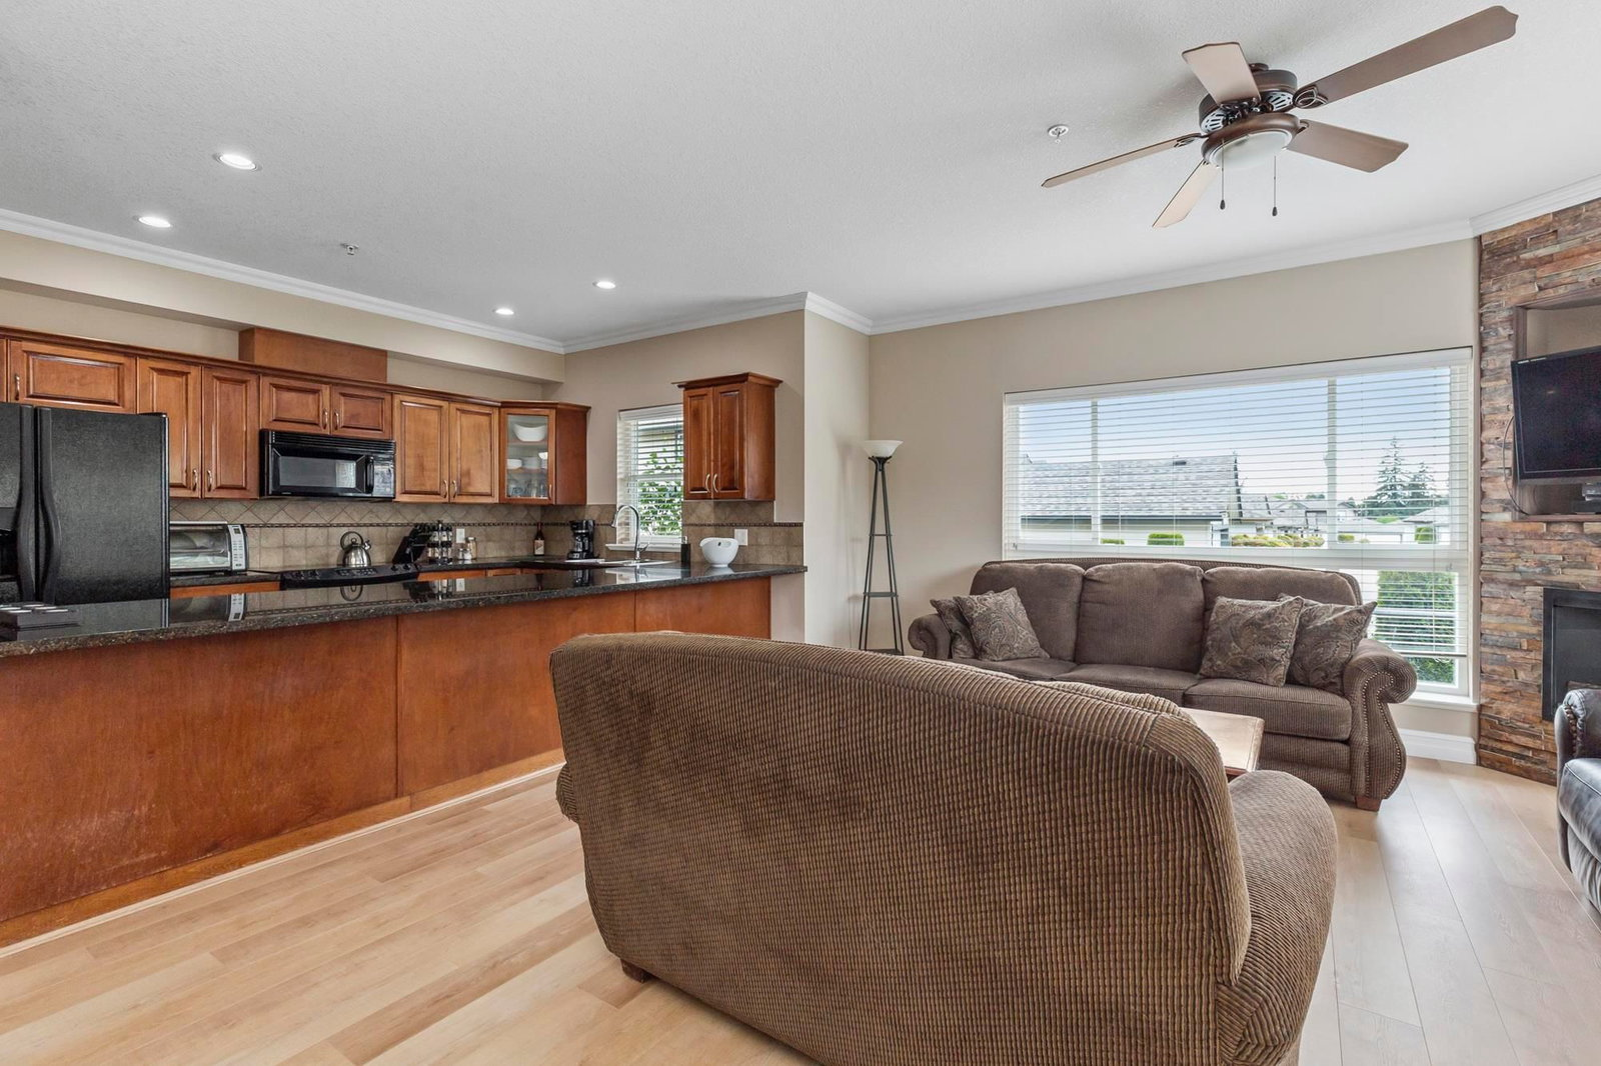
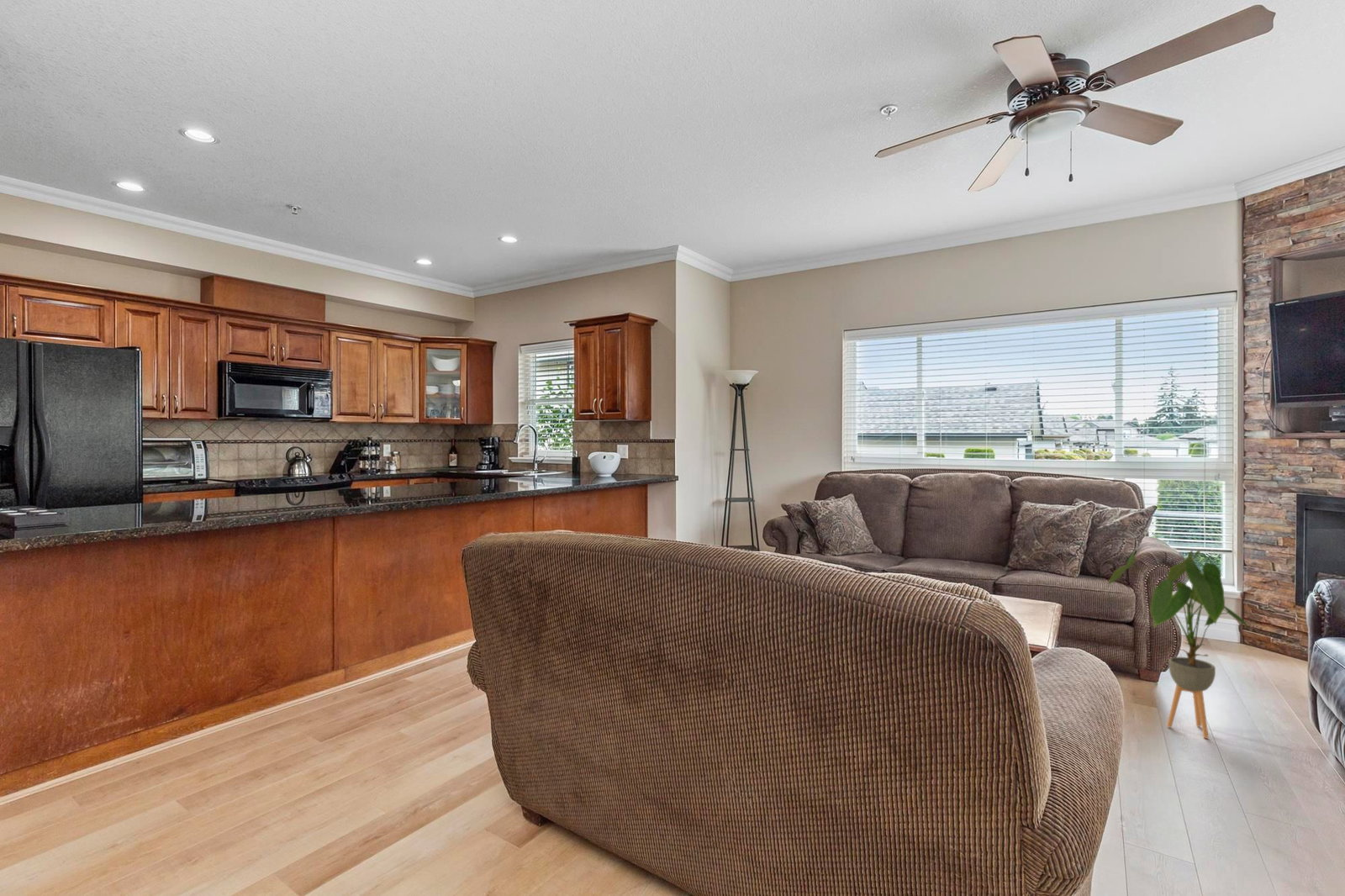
+ house plant [1105,548,1254,740]
